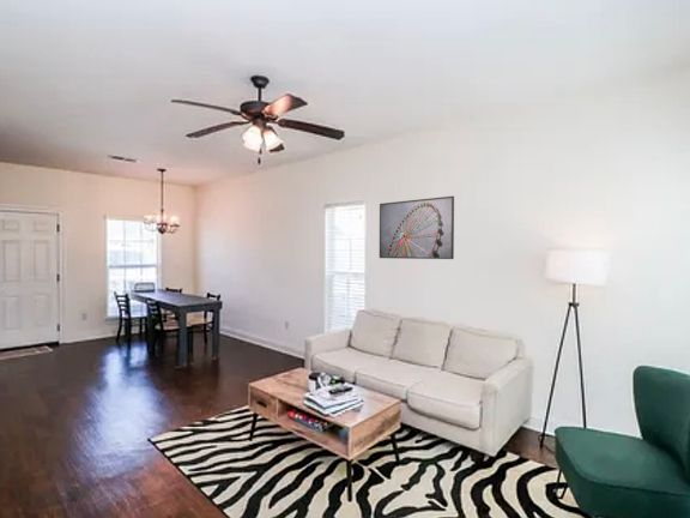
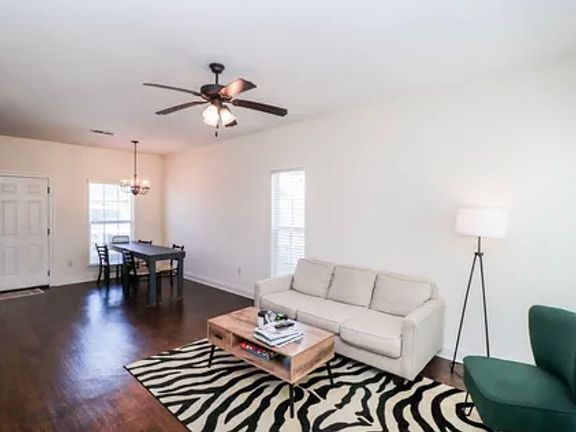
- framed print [379,195,455,260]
